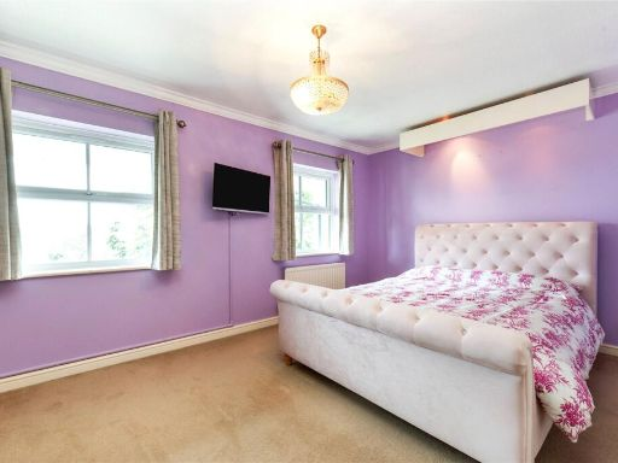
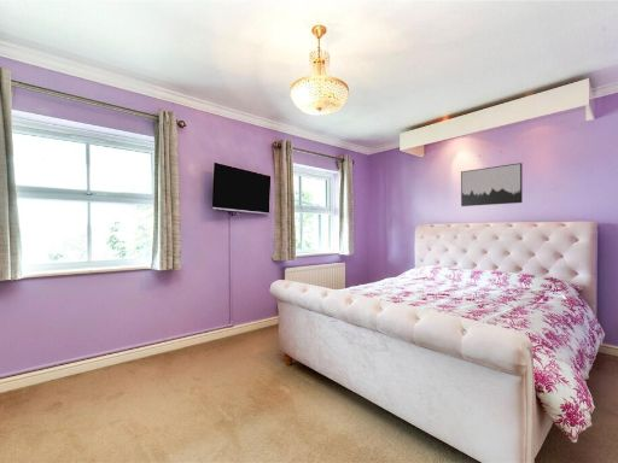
+ wall art [460,162,524,207]
